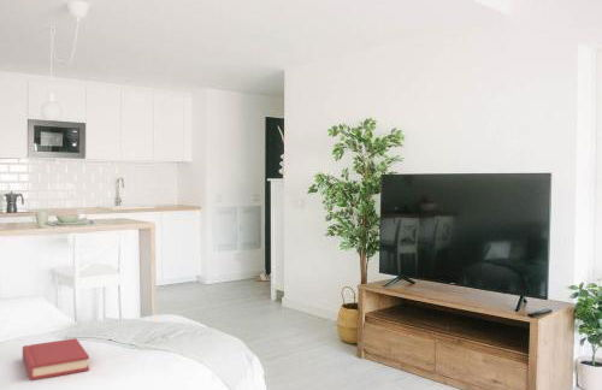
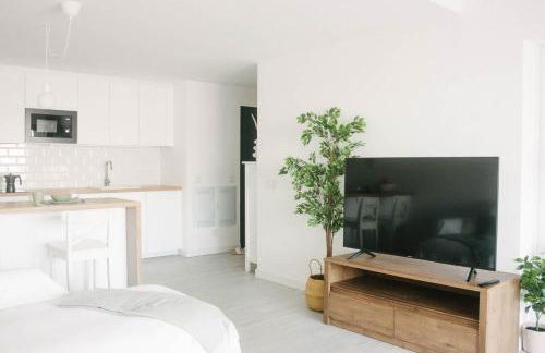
- hardback book [22,337,90,382]
